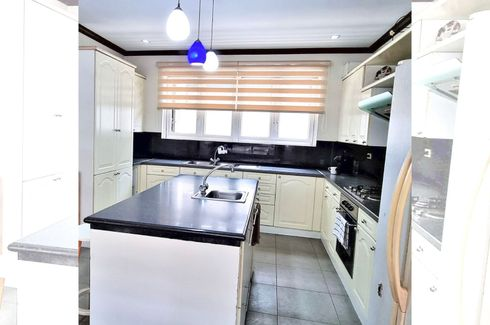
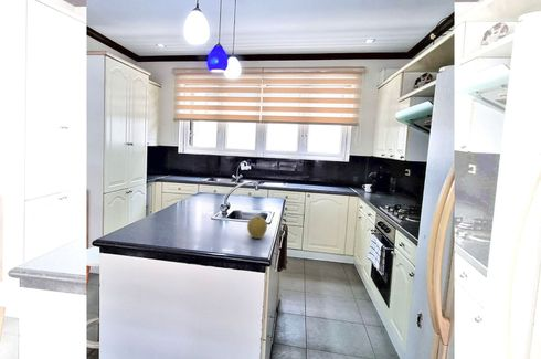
+ fruit [246,215,268,240]
